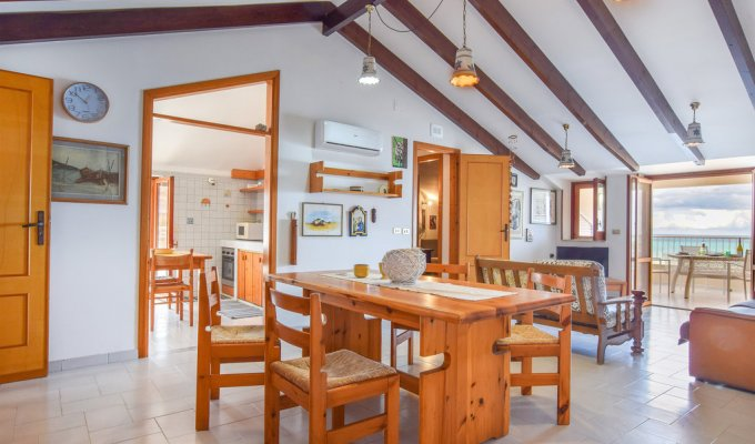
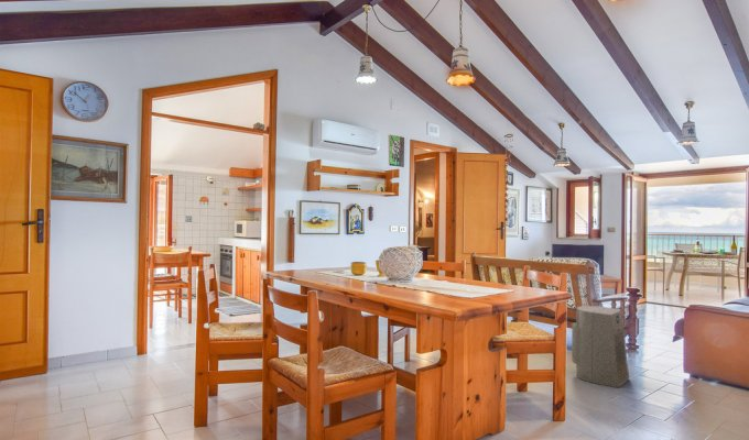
+ fan [571,305,630,389]
